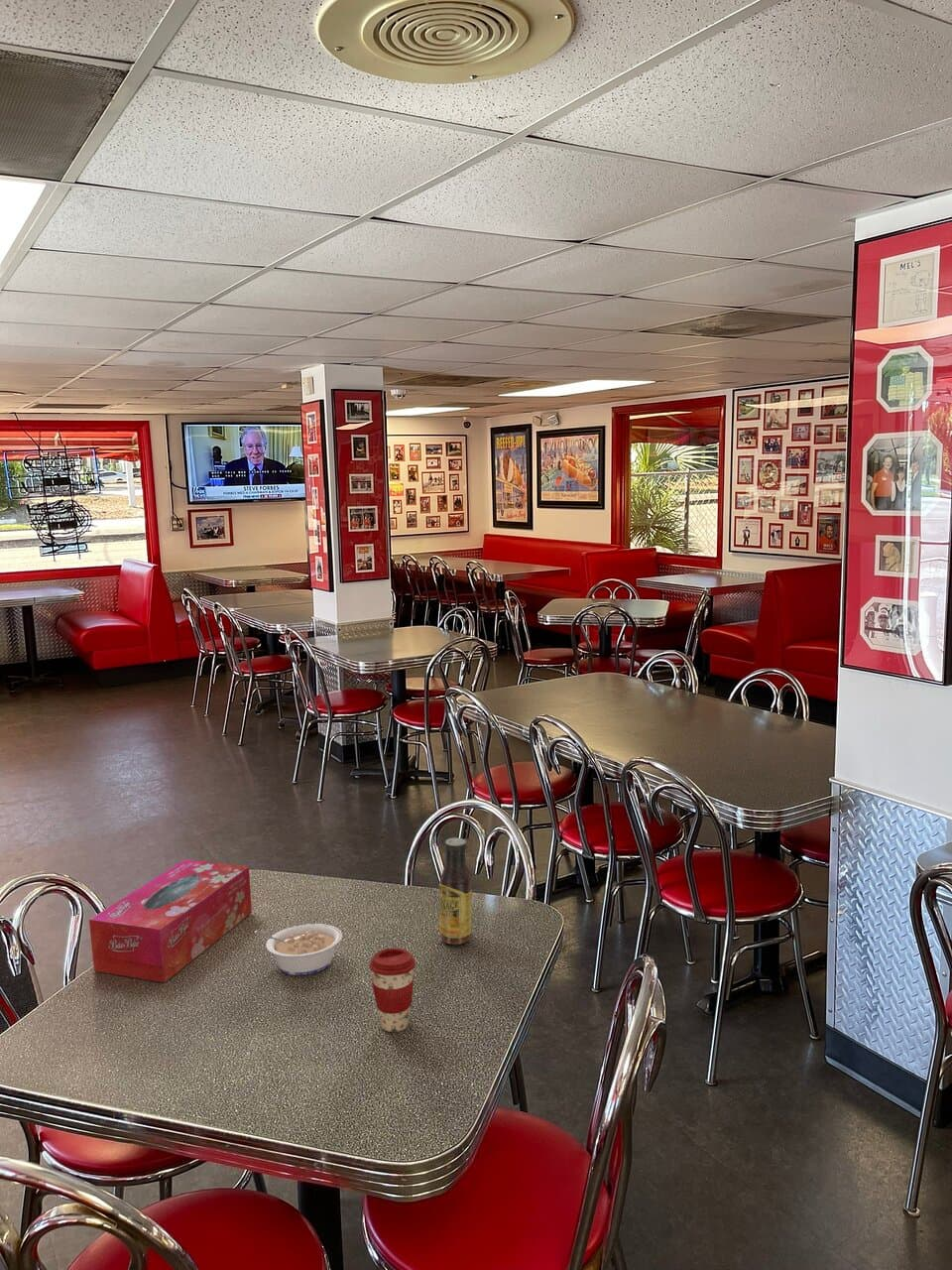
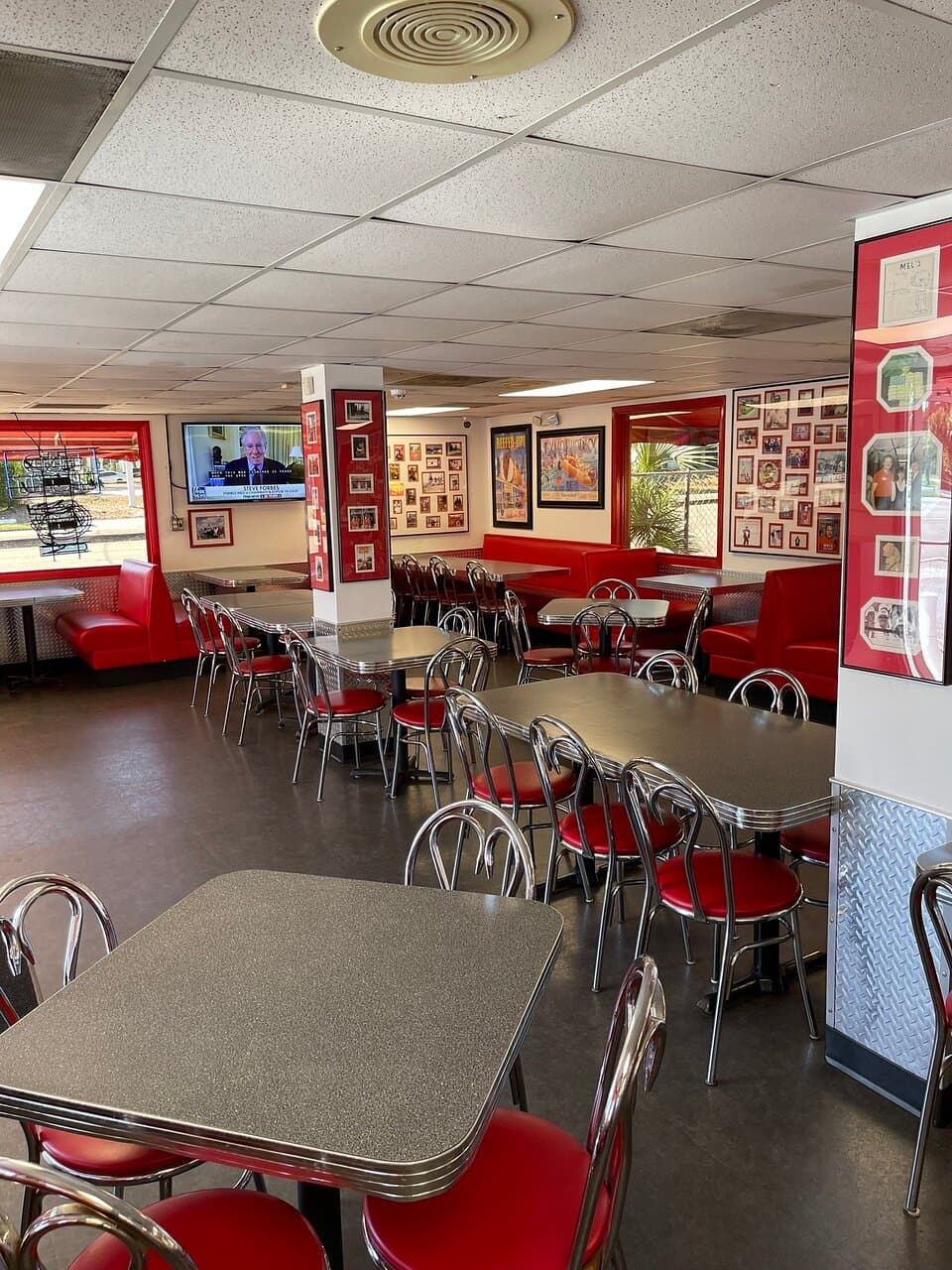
- tissue box [88,858,253,983]
- legume [254,923,343,976]
- sauce bottle [438,837,473,946]
- coffee cup [368,947,416,1033]
